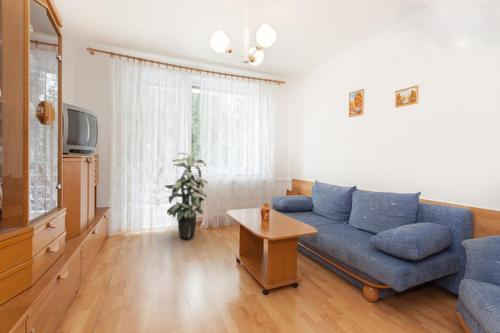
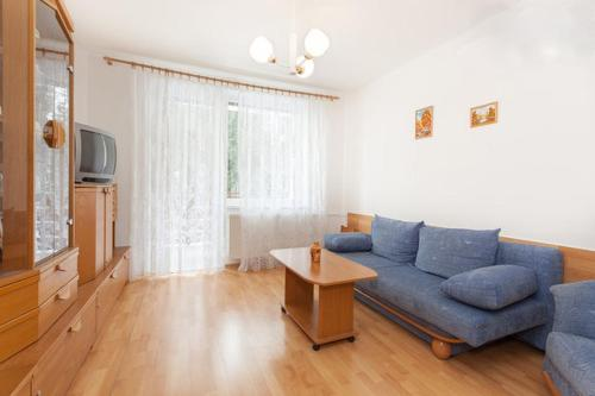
- indoor plant [164,151,209,239]
